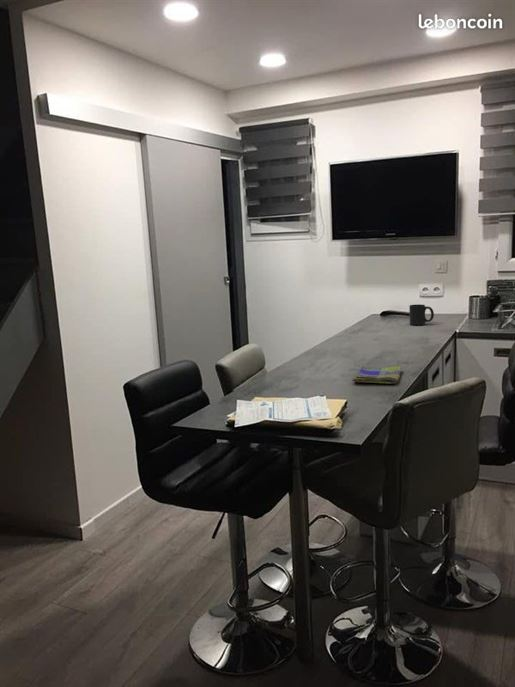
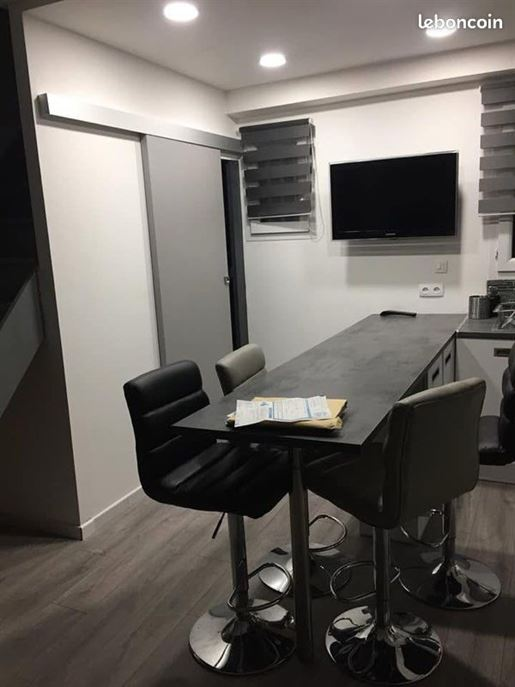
- mug [408,303,435,326]
- dish towel [351,365,403,385]
